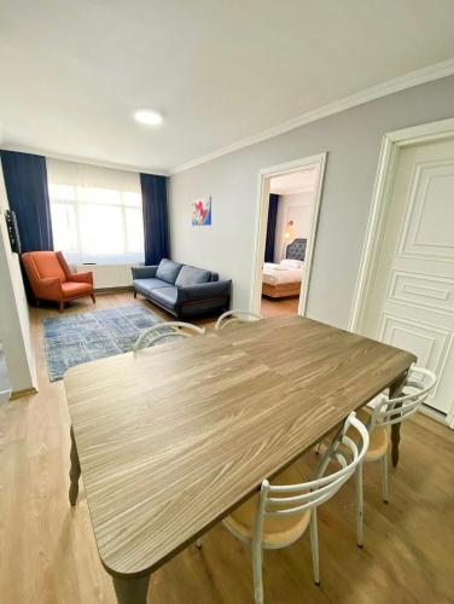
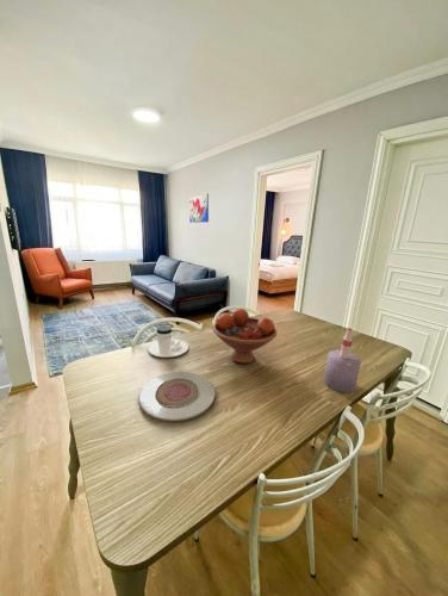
+ coffee cup [147,324,189,359]
+ fruit bowl [212,308,278,365]
+ plate [138,371,217,422]
+ bottle [323,327,362,393]
